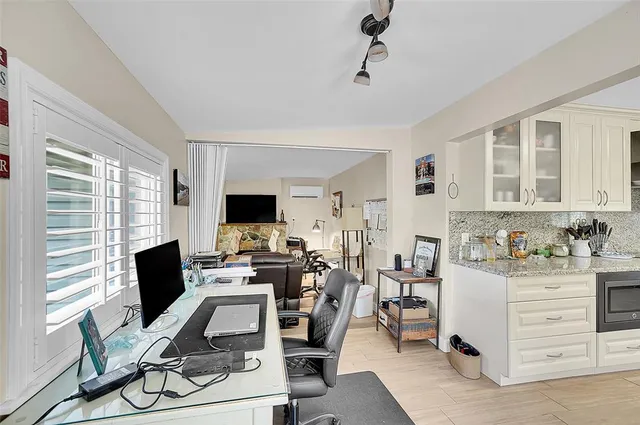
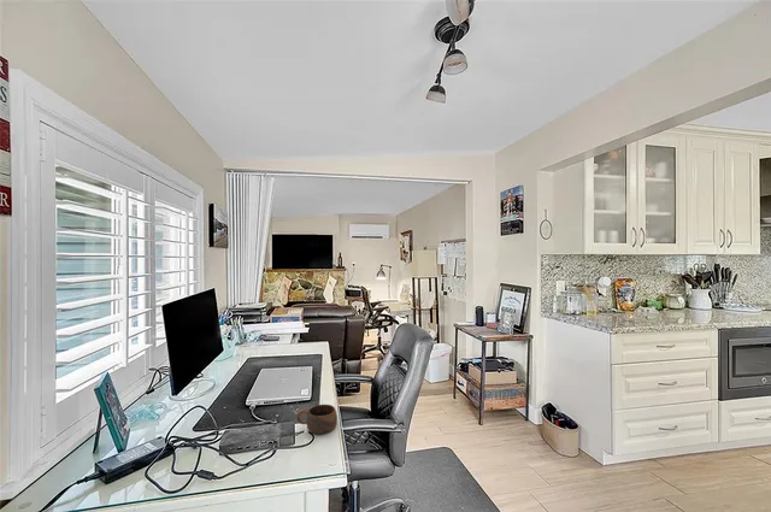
+ cup [295,404,339,435]
